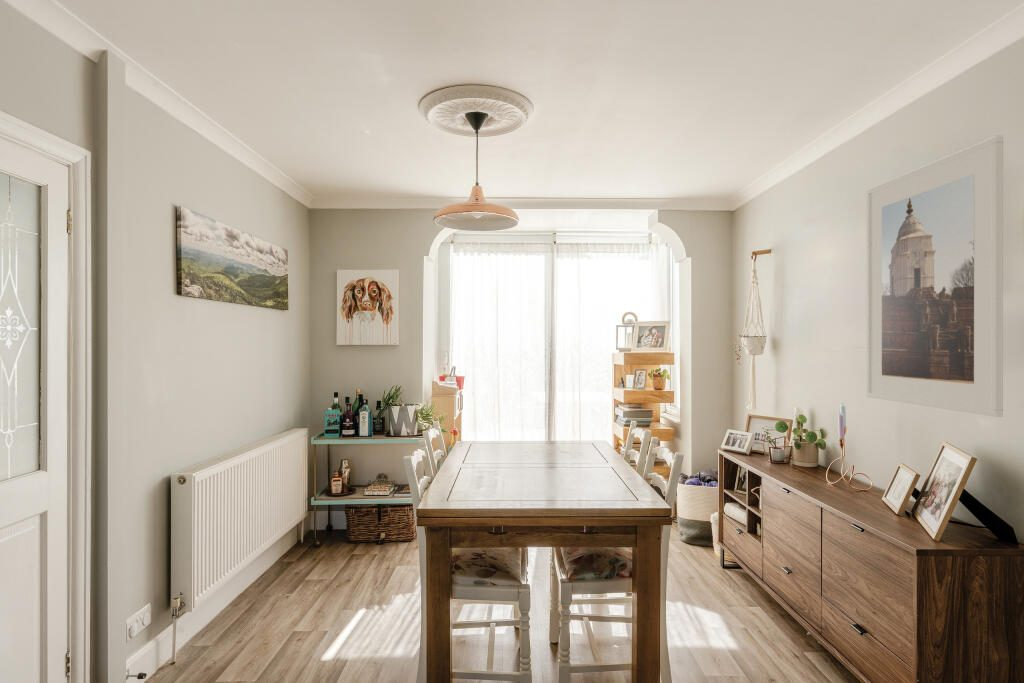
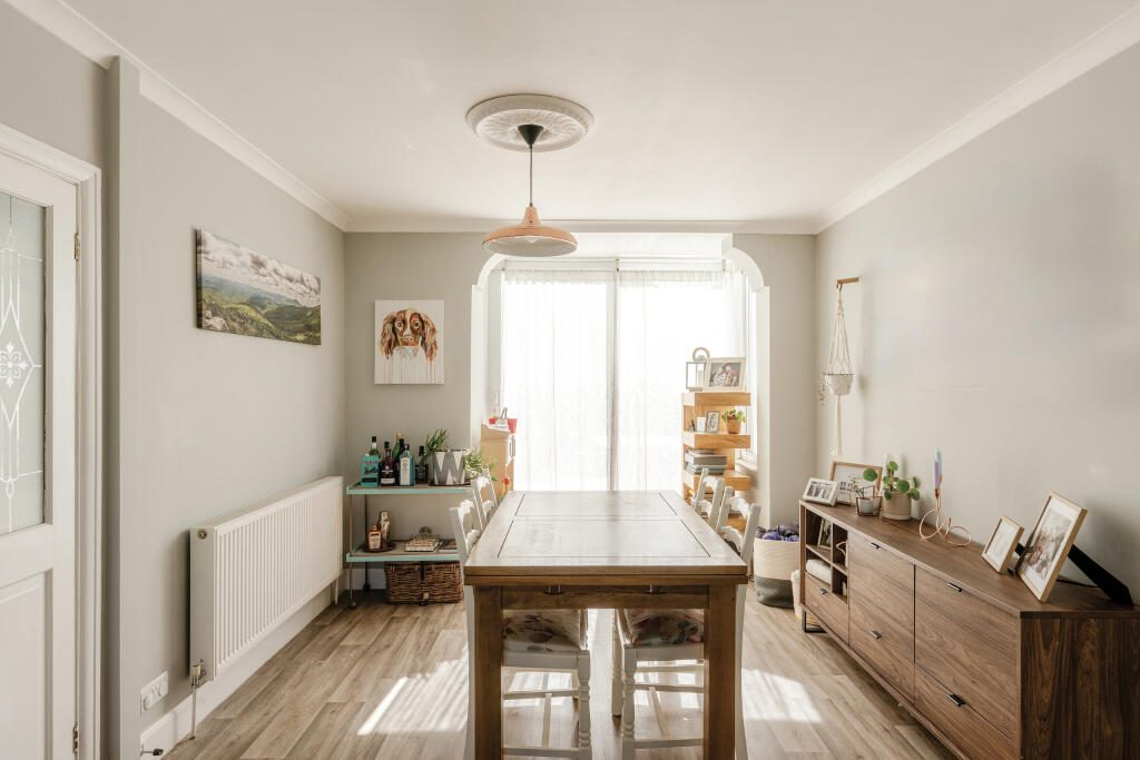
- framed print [865,134,1004,418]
